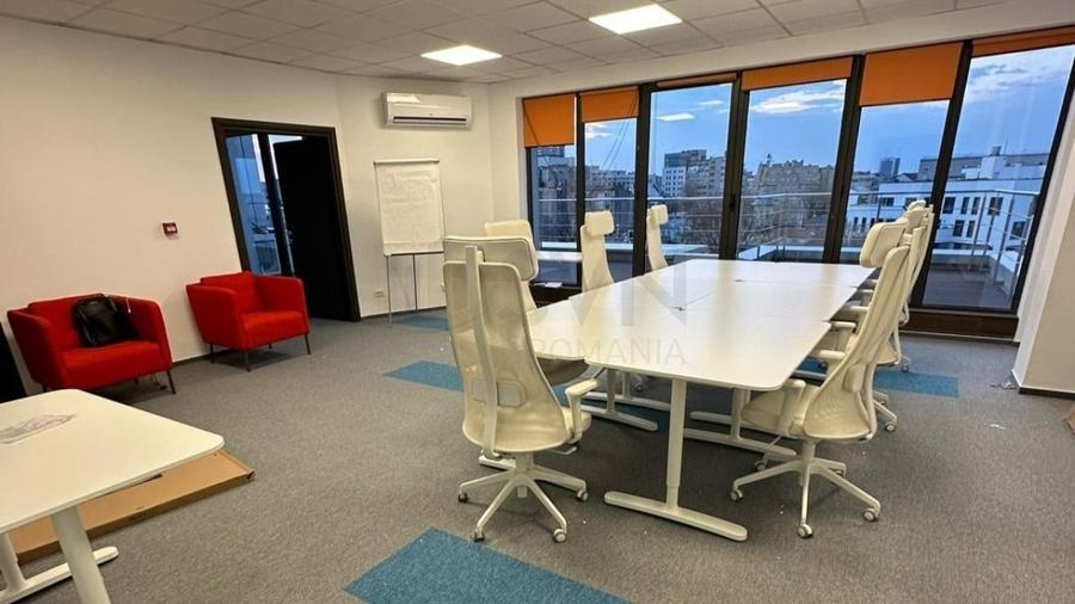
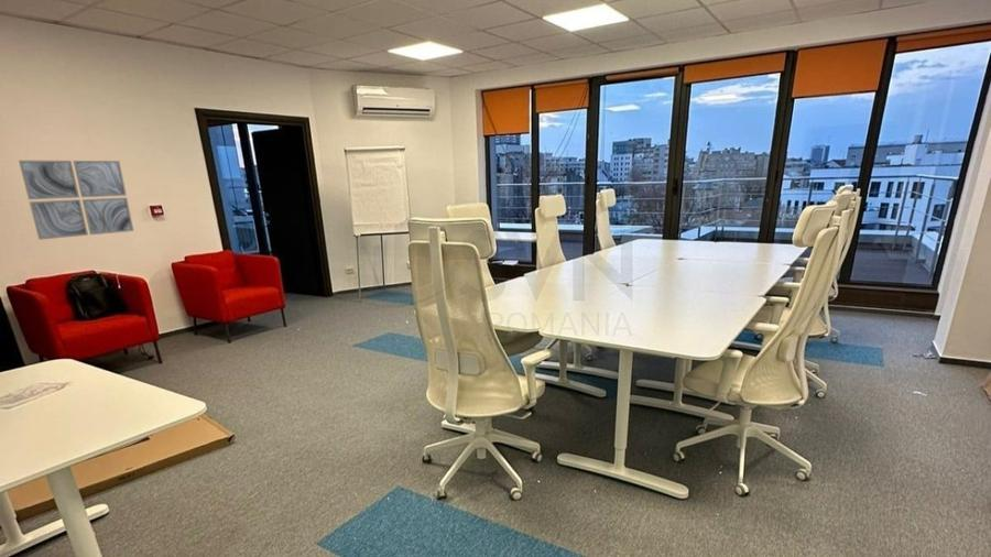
+ wall art [18,160,134,241]
